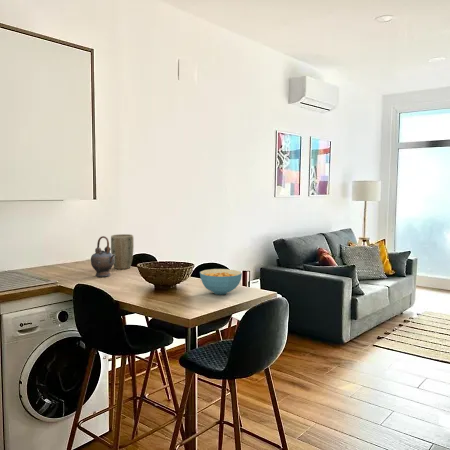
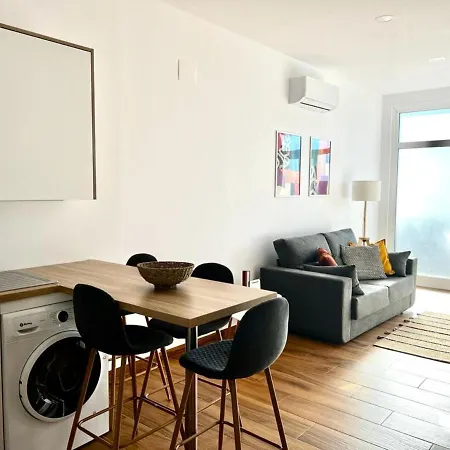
- teapot [90,235,115,278]
- cereal bowl [199,268,243,296]
- plant pot [110,233,135,270]
